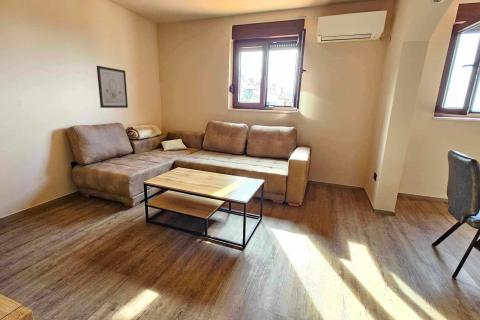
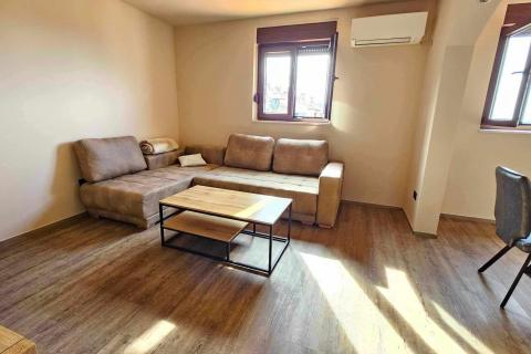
- wall art [96,65,129,109]
